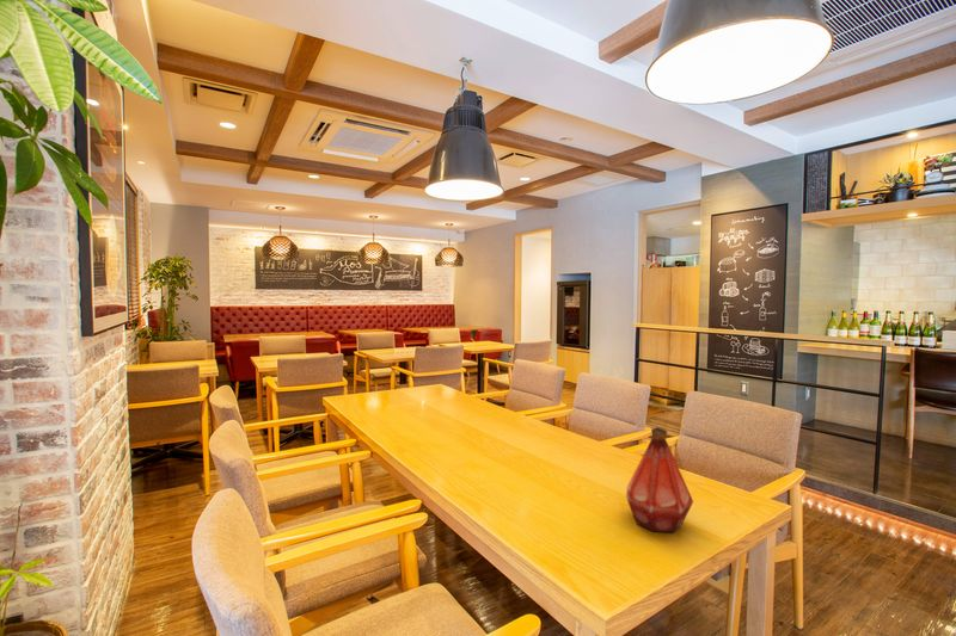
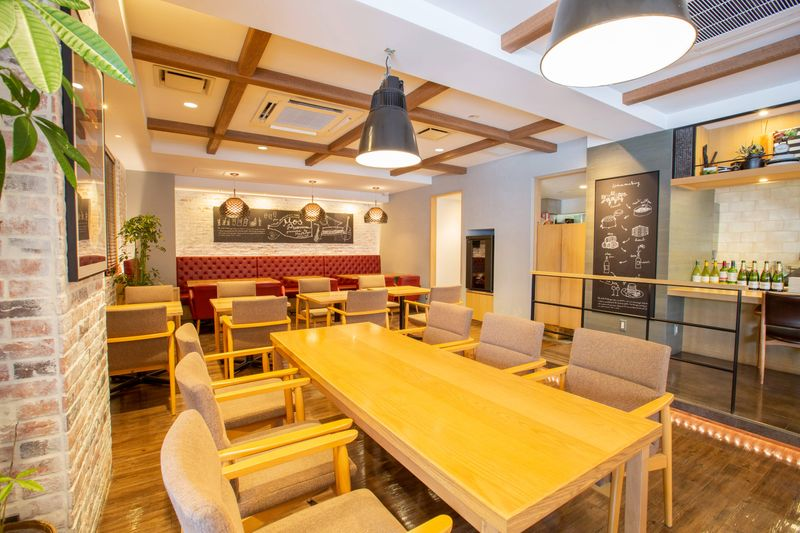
- bottle [625,426,694,533]
